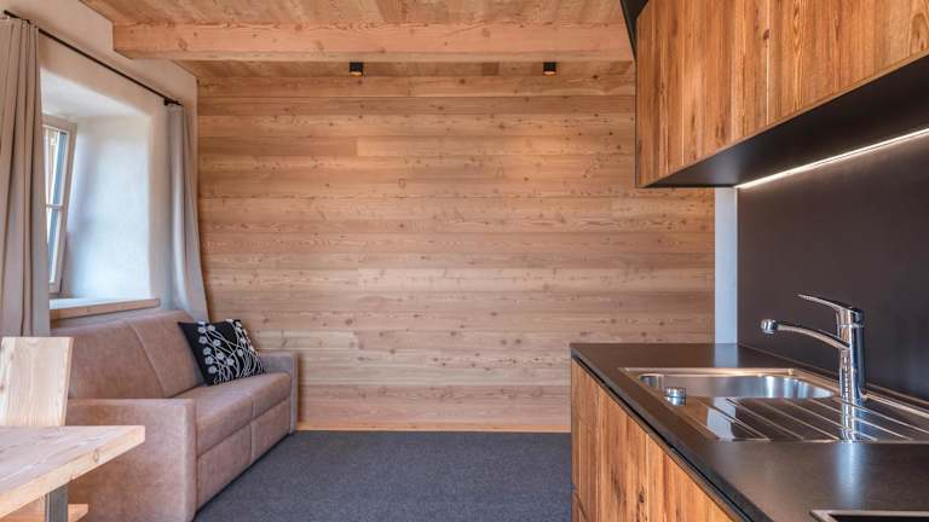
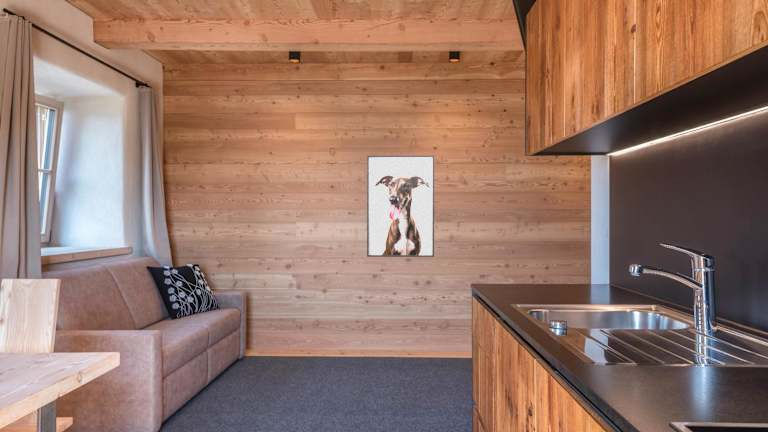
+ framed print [366,155,435,258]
